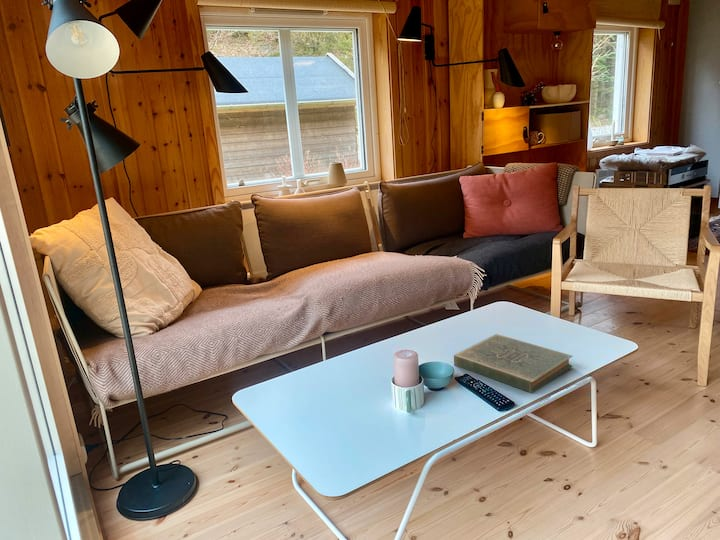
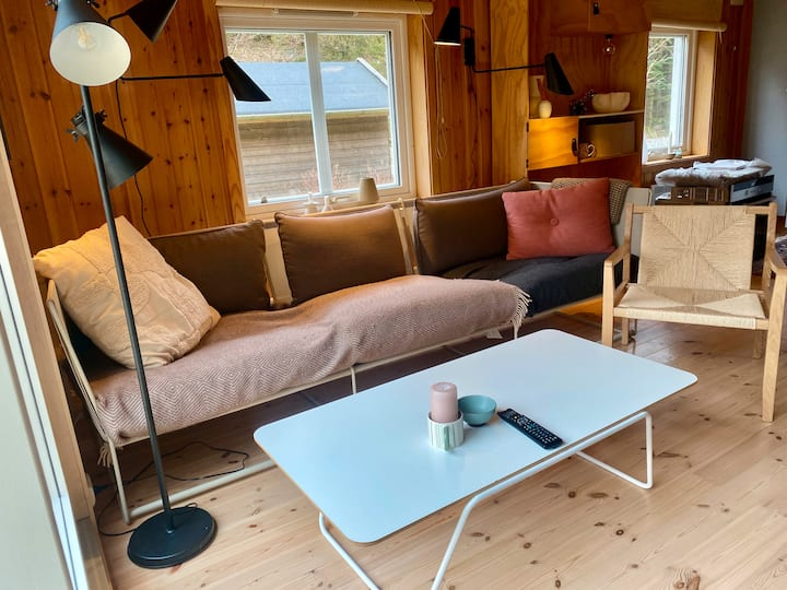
- book [453,333,574,394]
